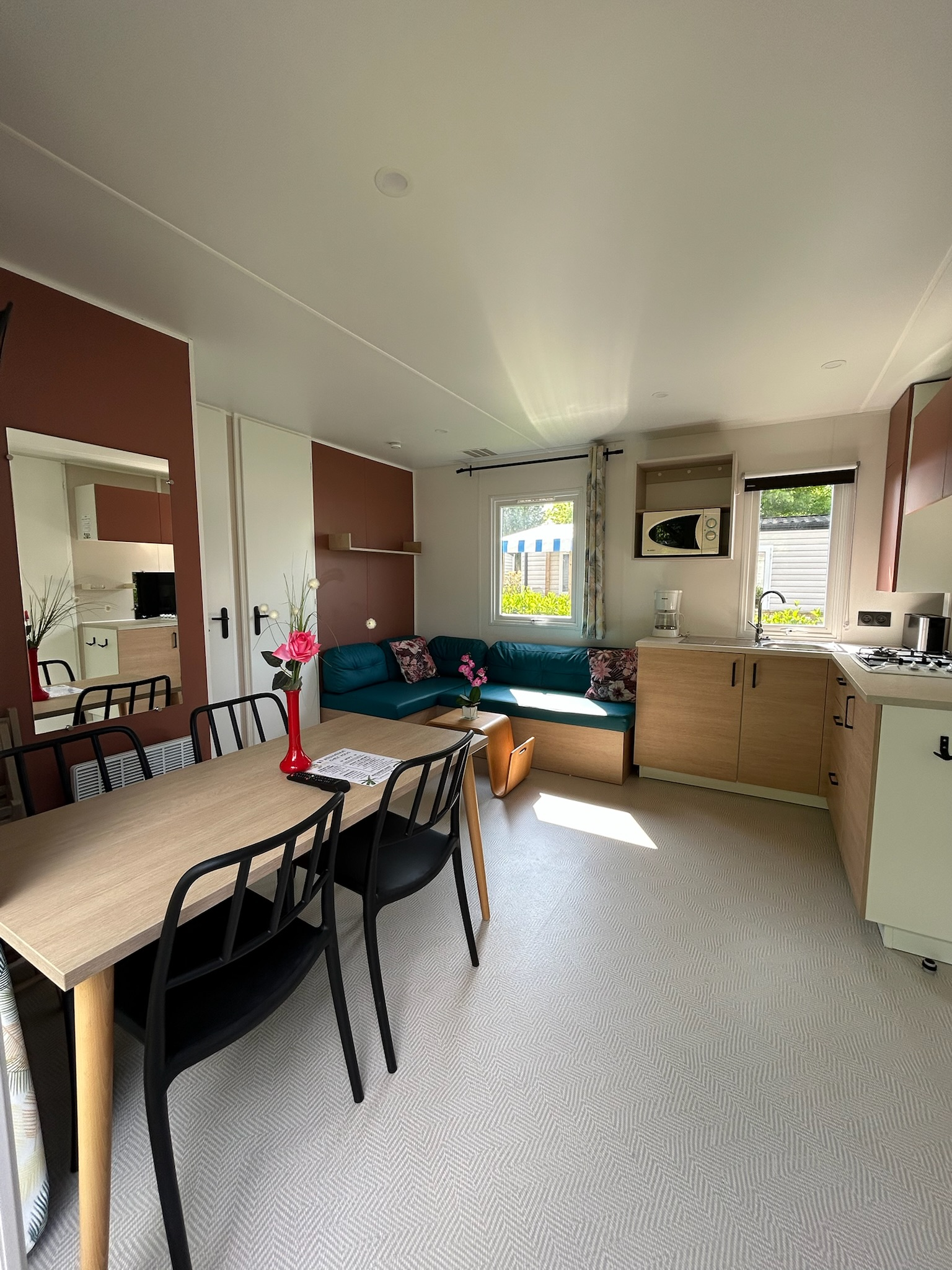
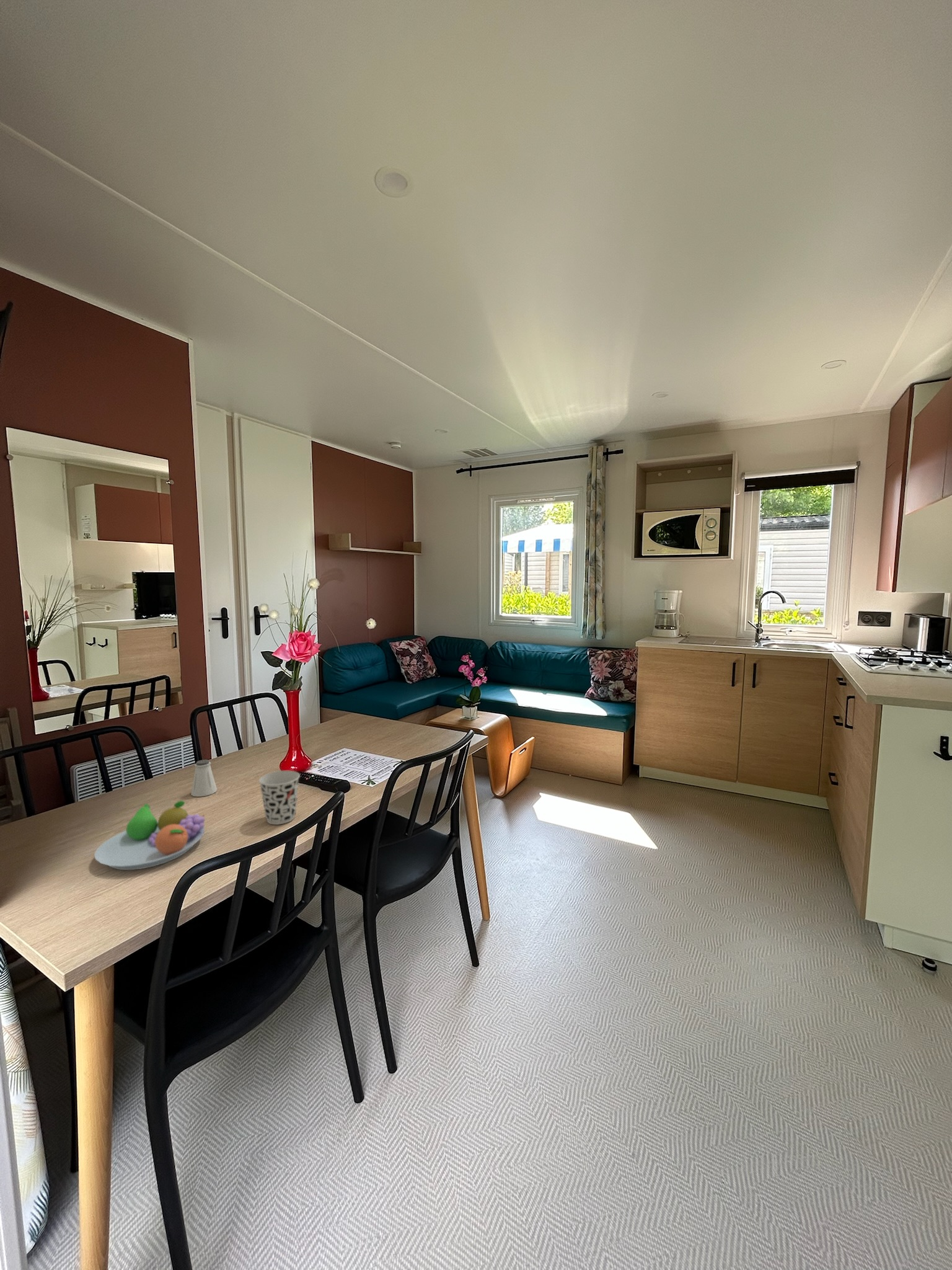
+ fruit bowl [94,800,205,871]
+ cup [258,770,301,825]
+ saltshaker [190,759,218,797]
